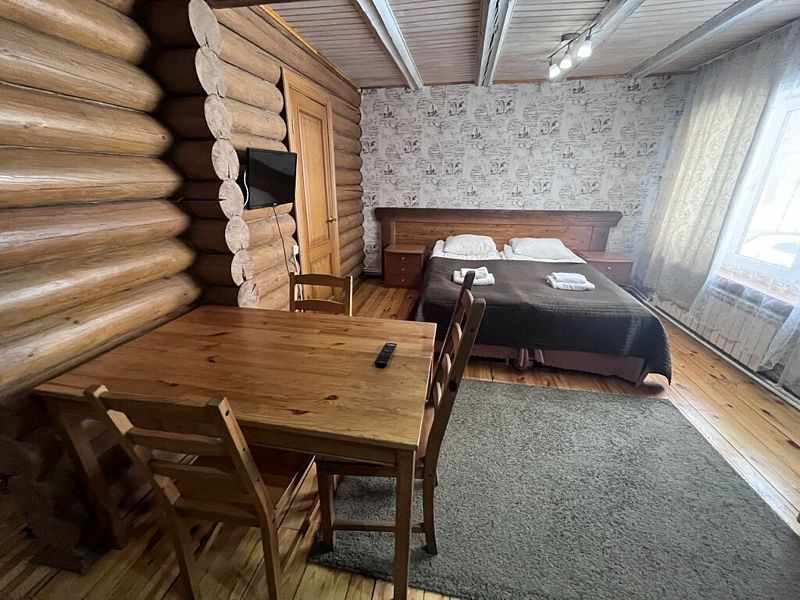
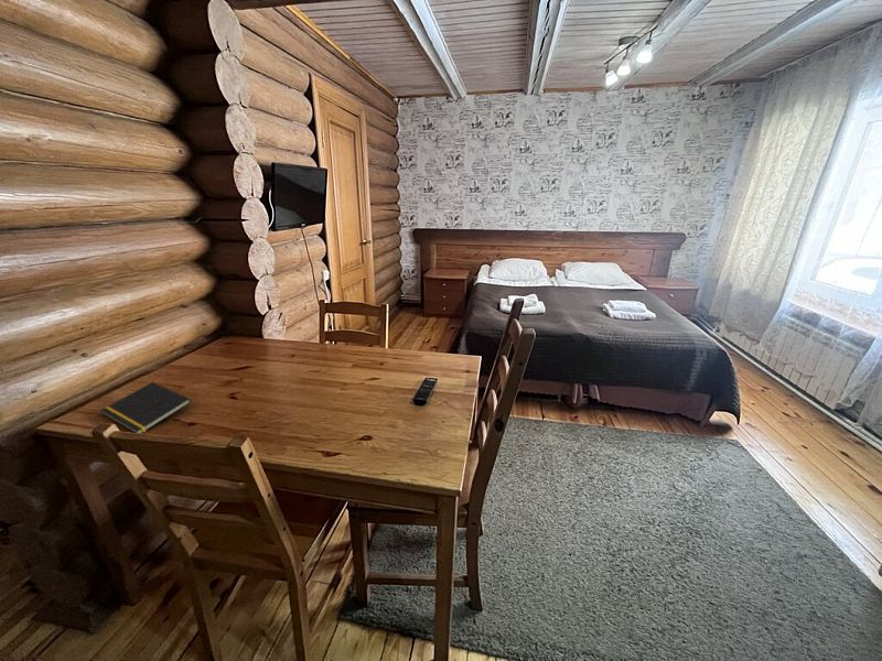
+ notepad [99,381,192,434]
